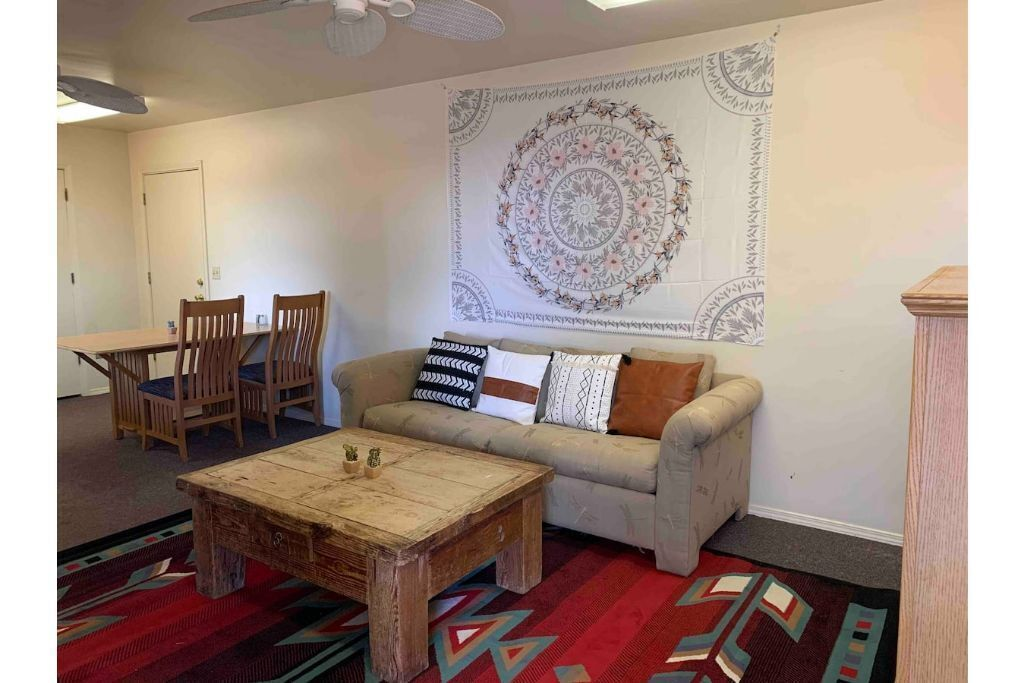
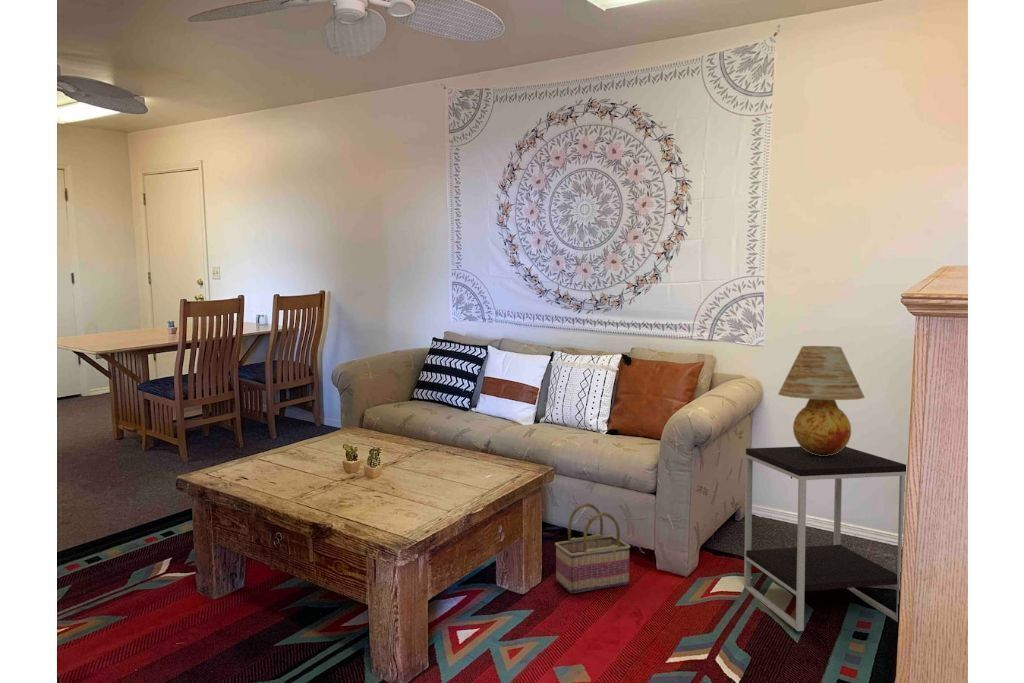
+ side table [743,446,907,632]
+ table lamp [777,345,866,456]
+ basket [554,502,631,594]
